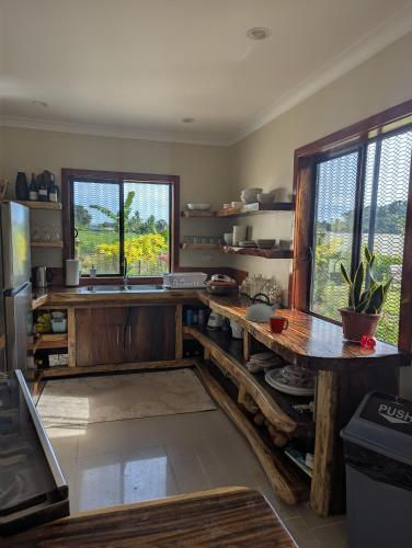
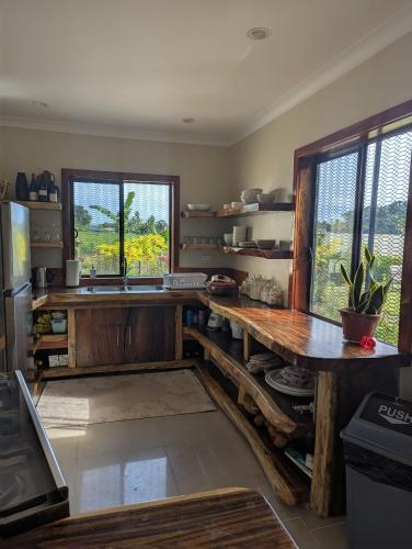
- mug [268,315,289,334]
- kettle [244,292,281,323]
